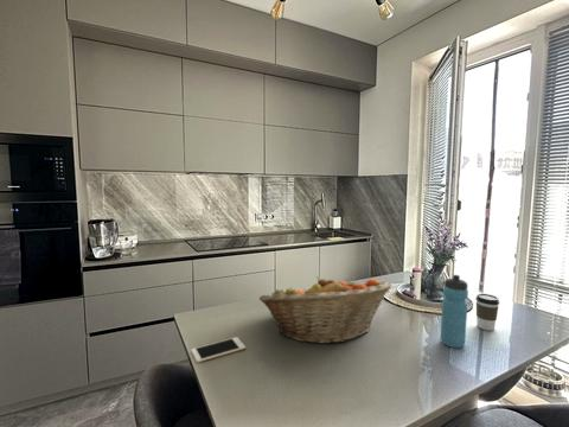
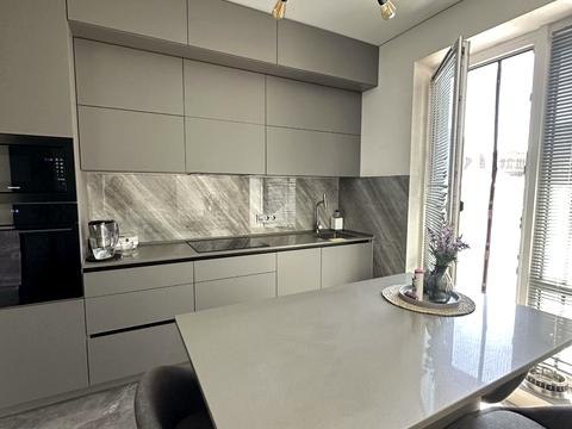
- coffee cup [474,292,500,332]
- cell phone [190,336,247,364]
- water bottle [440,274,469,349]
- fruit basket [257,275,394,345]
